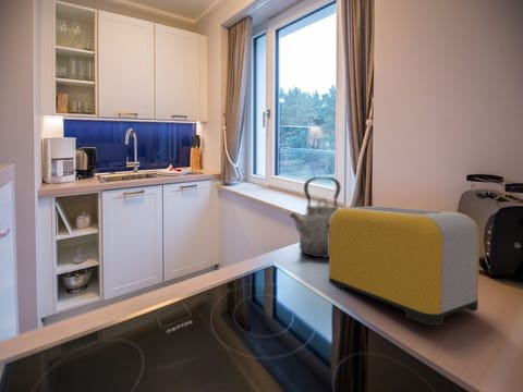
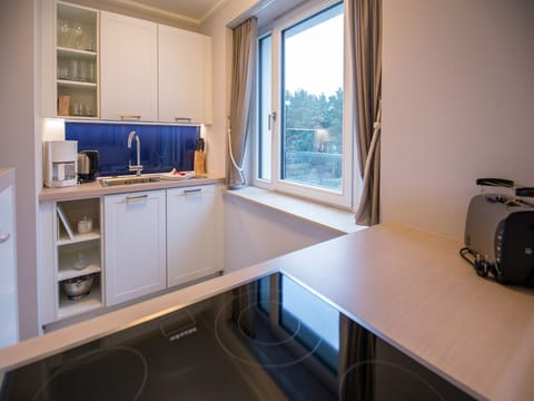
- toaster [328,205,481,327]
- kettle [288,176,342,258]
